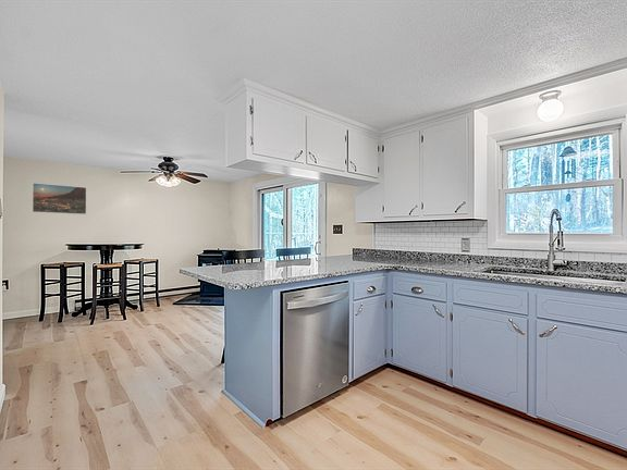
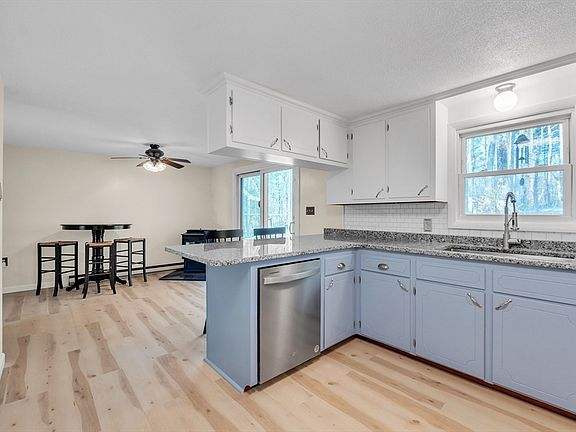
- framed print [32,182,87,215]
